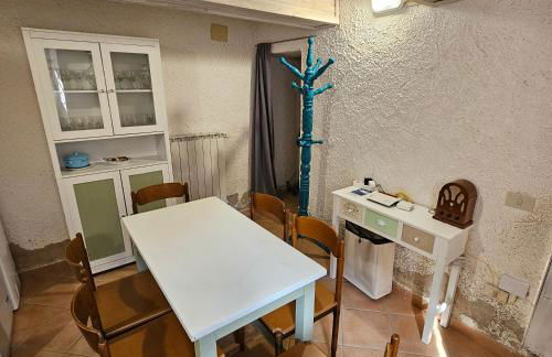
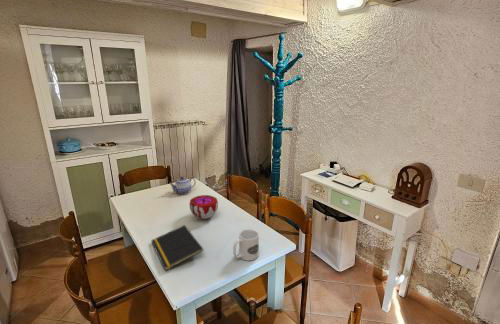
+ teapot [168,176,197,195]
+ decorative bowl [189,194,219,220]
+ notepad [150,224,204,271]
+ mug [232,228,260,262]
